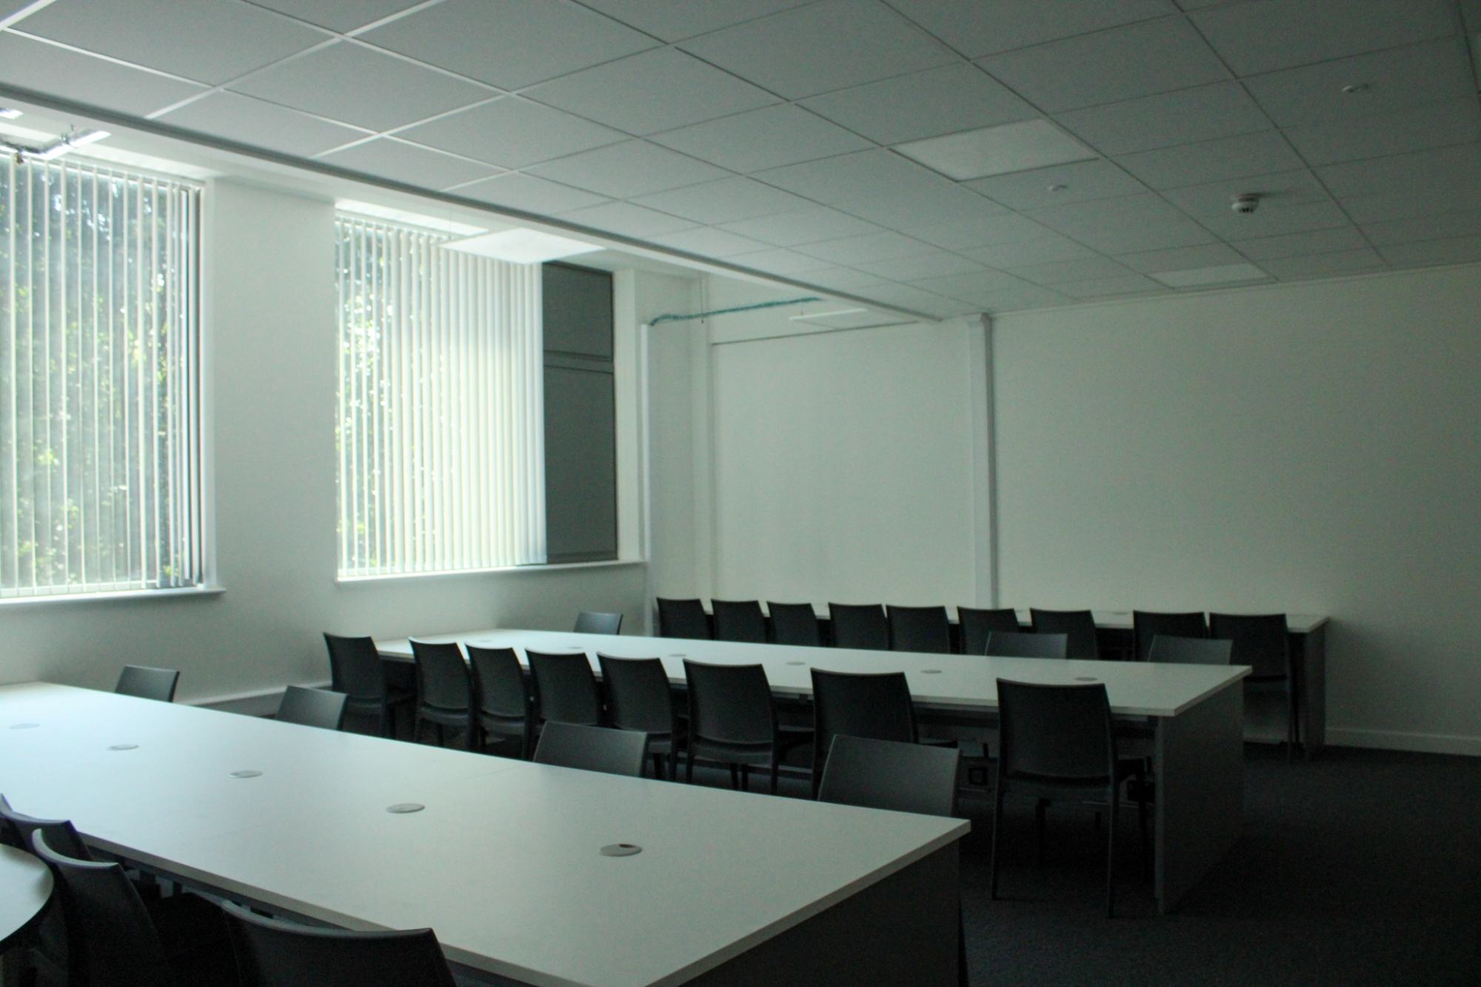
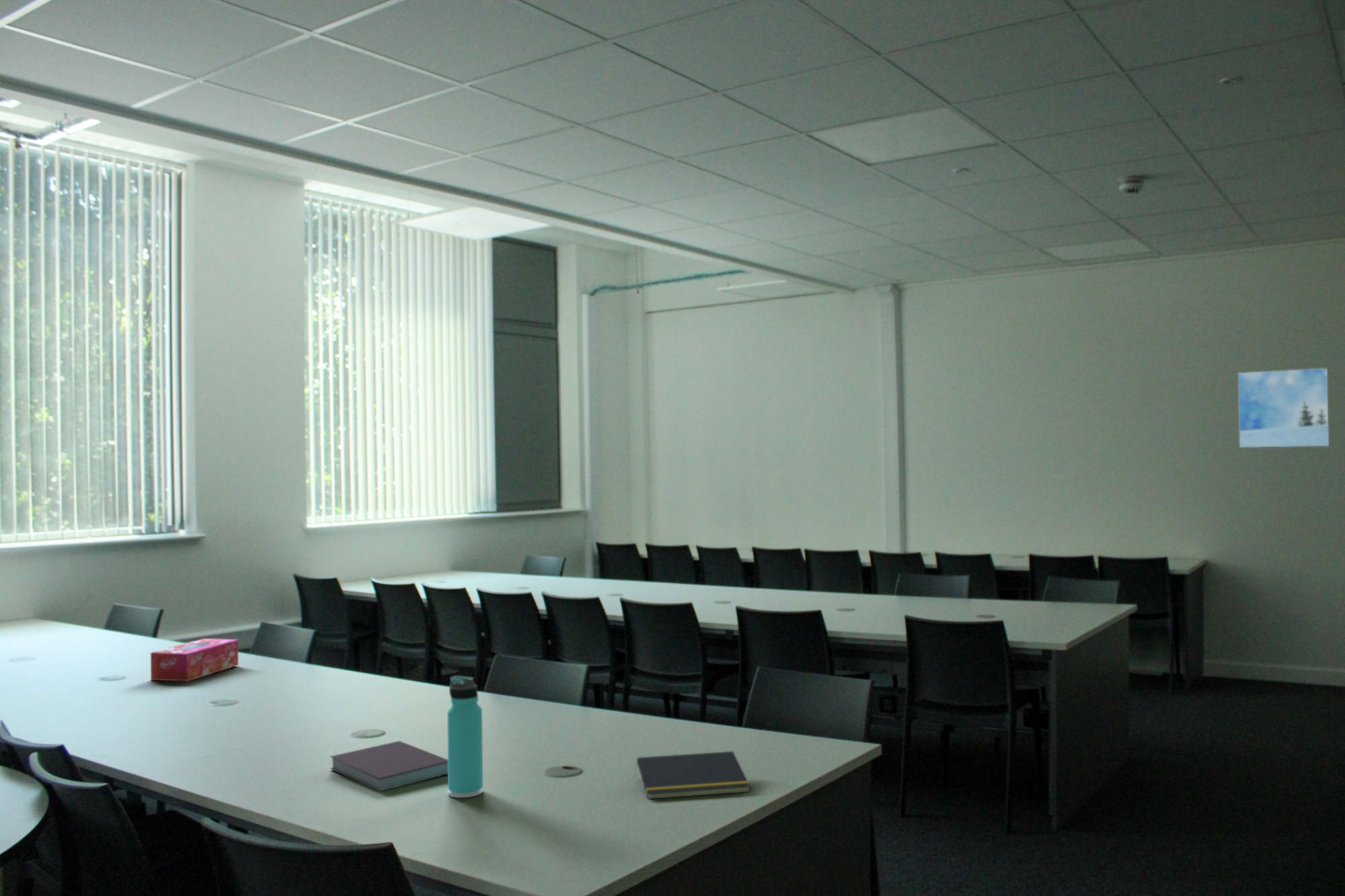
+ notebook [330,740,448,792]
+ thermos bottle [447,675,484,799]
+ tissue box [150,638,239,682]
+ notepad [634,751,751,800]
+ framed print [1237,368,1330,448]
